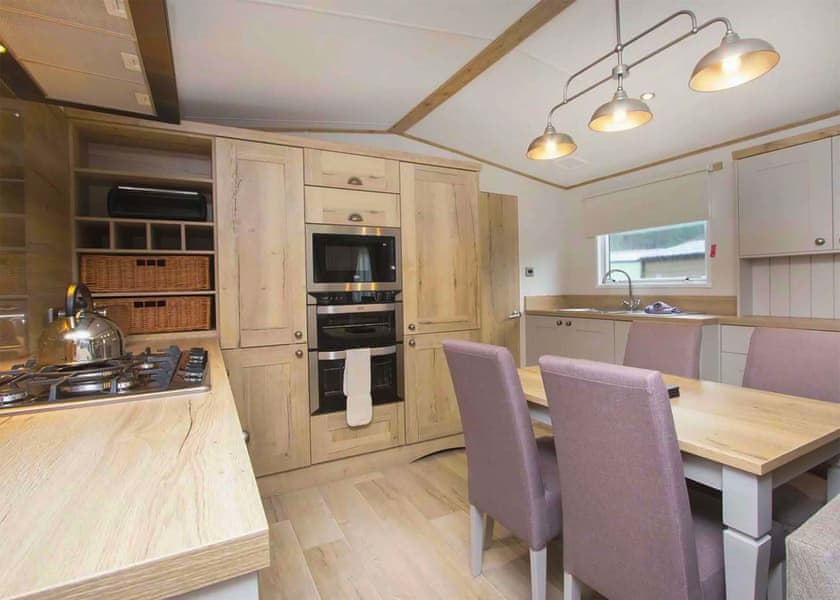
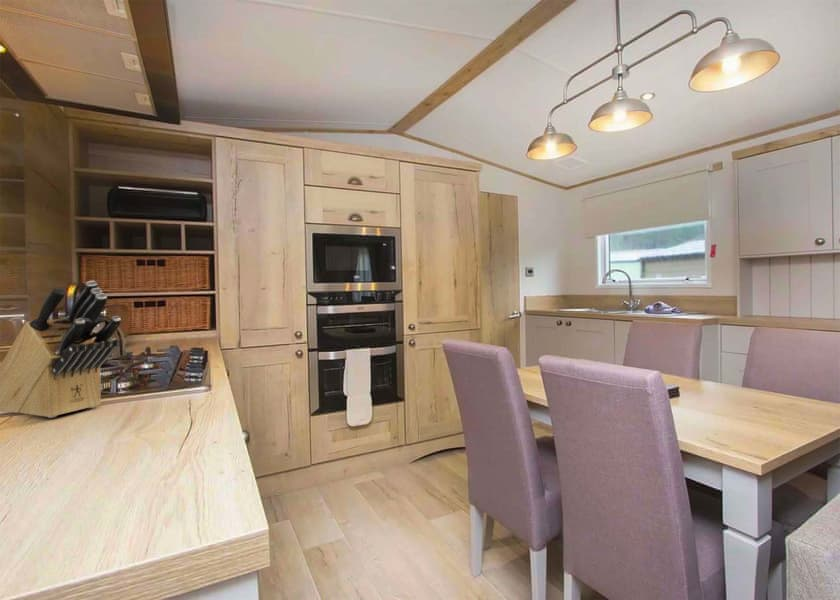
+ knife block [0,280,122,419]
